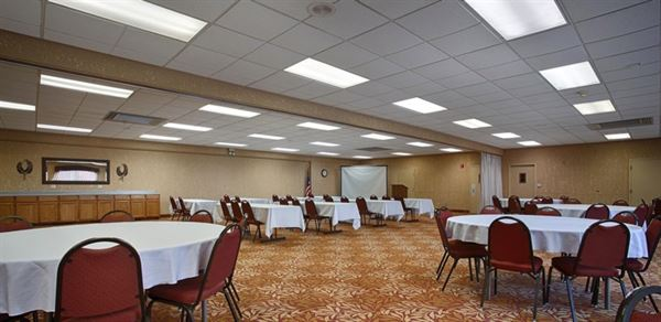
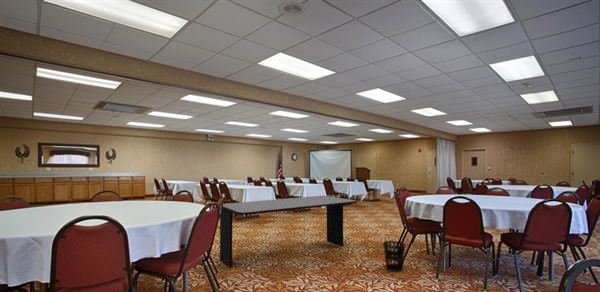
+ wastebasket [382,240,406,273]
+ dining table [219,195,358,269]
